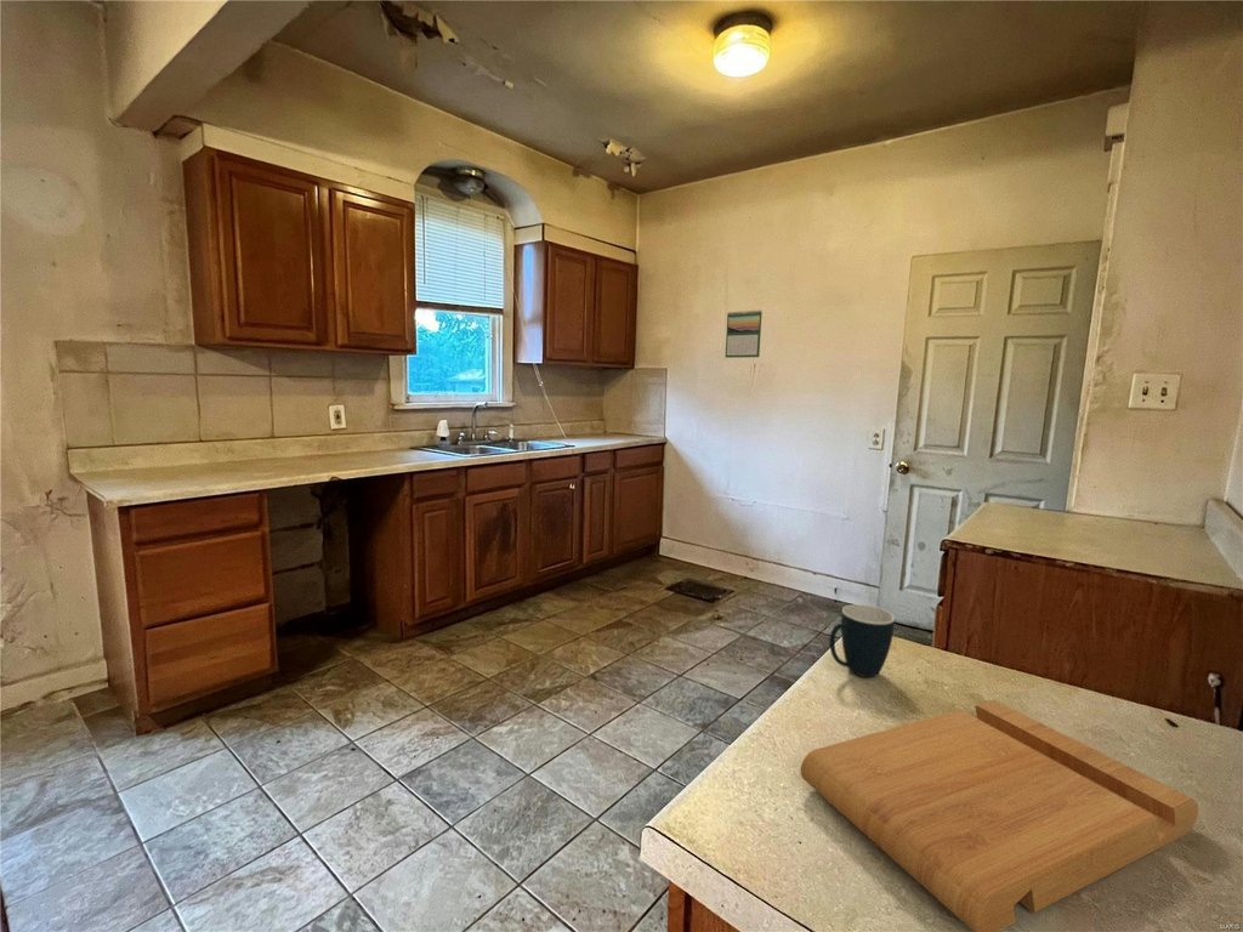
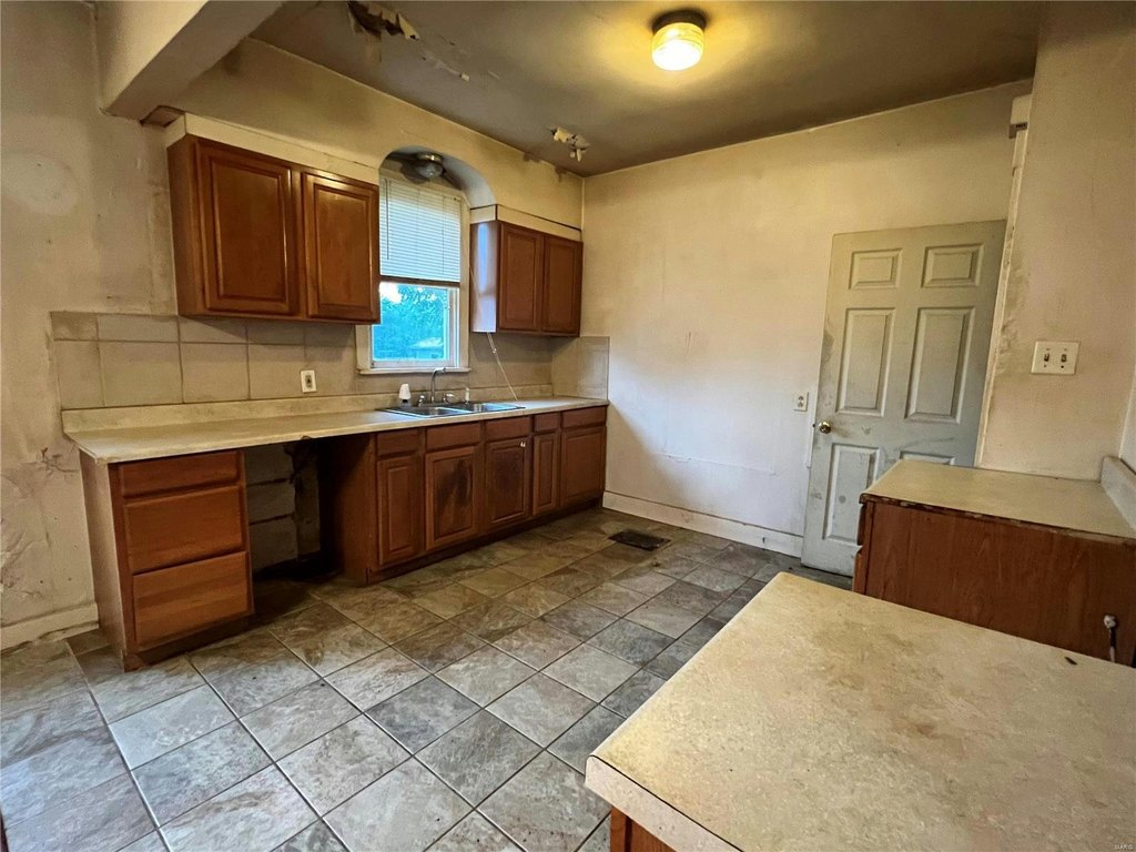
- mug [828,603,896,678]
- calendar [725,309,764,359]
- cutting board [800,699,1199,932]
